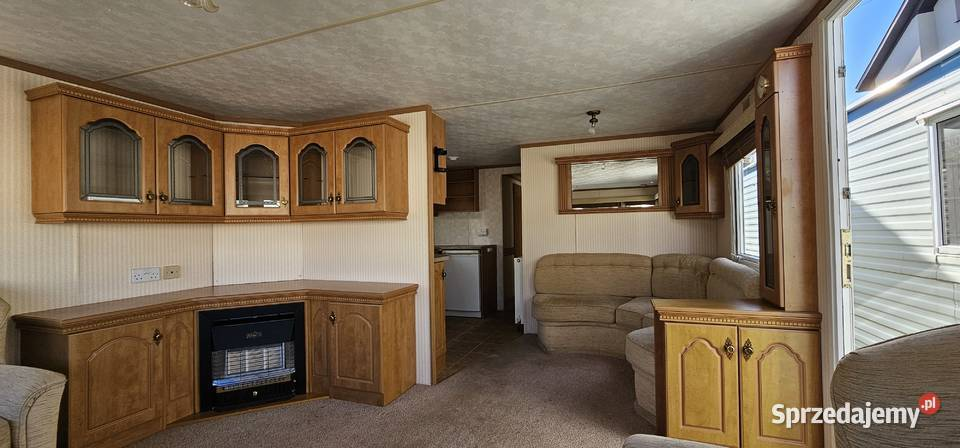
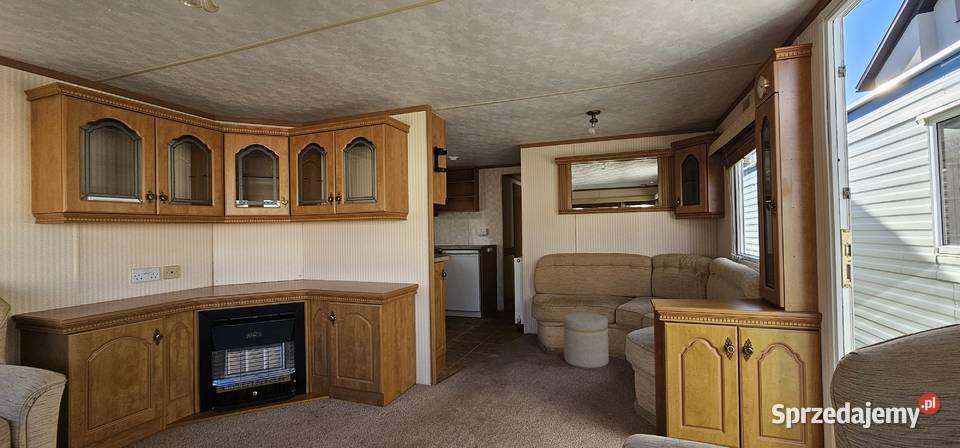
+ ottoman [562,312,610,369]
